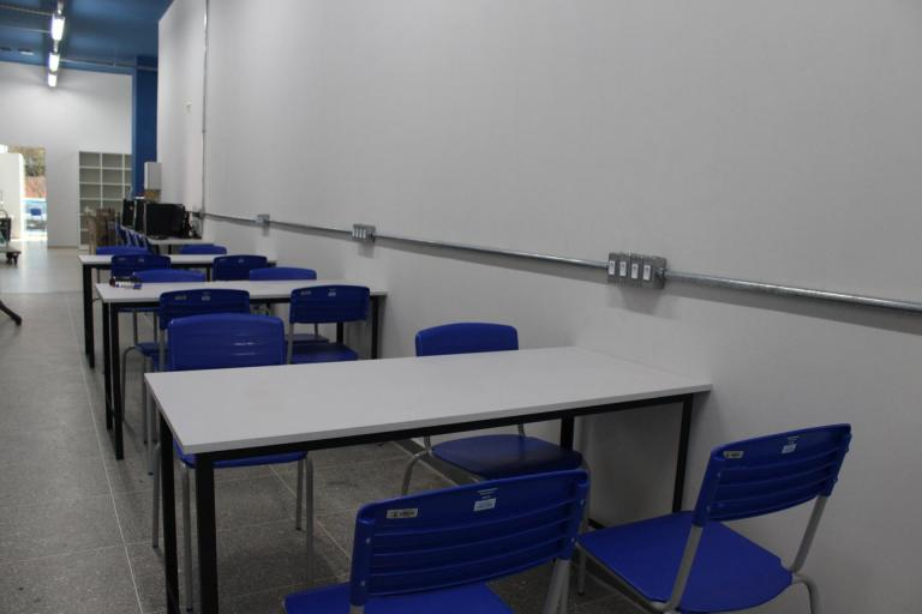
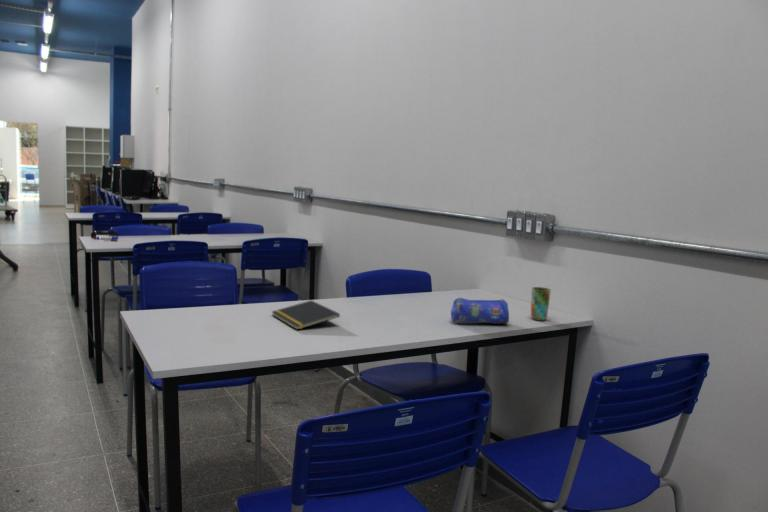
+ cup [530,286,552,322]
+ notepad [270,299,341,331]
+ pencil case [450,297,510,325]
